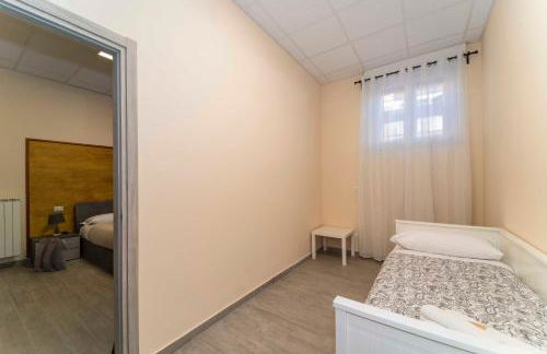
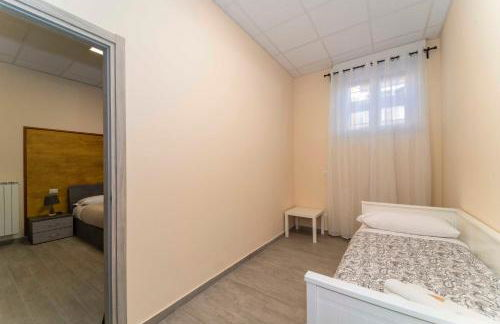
- backpack [33,237,69,273]
